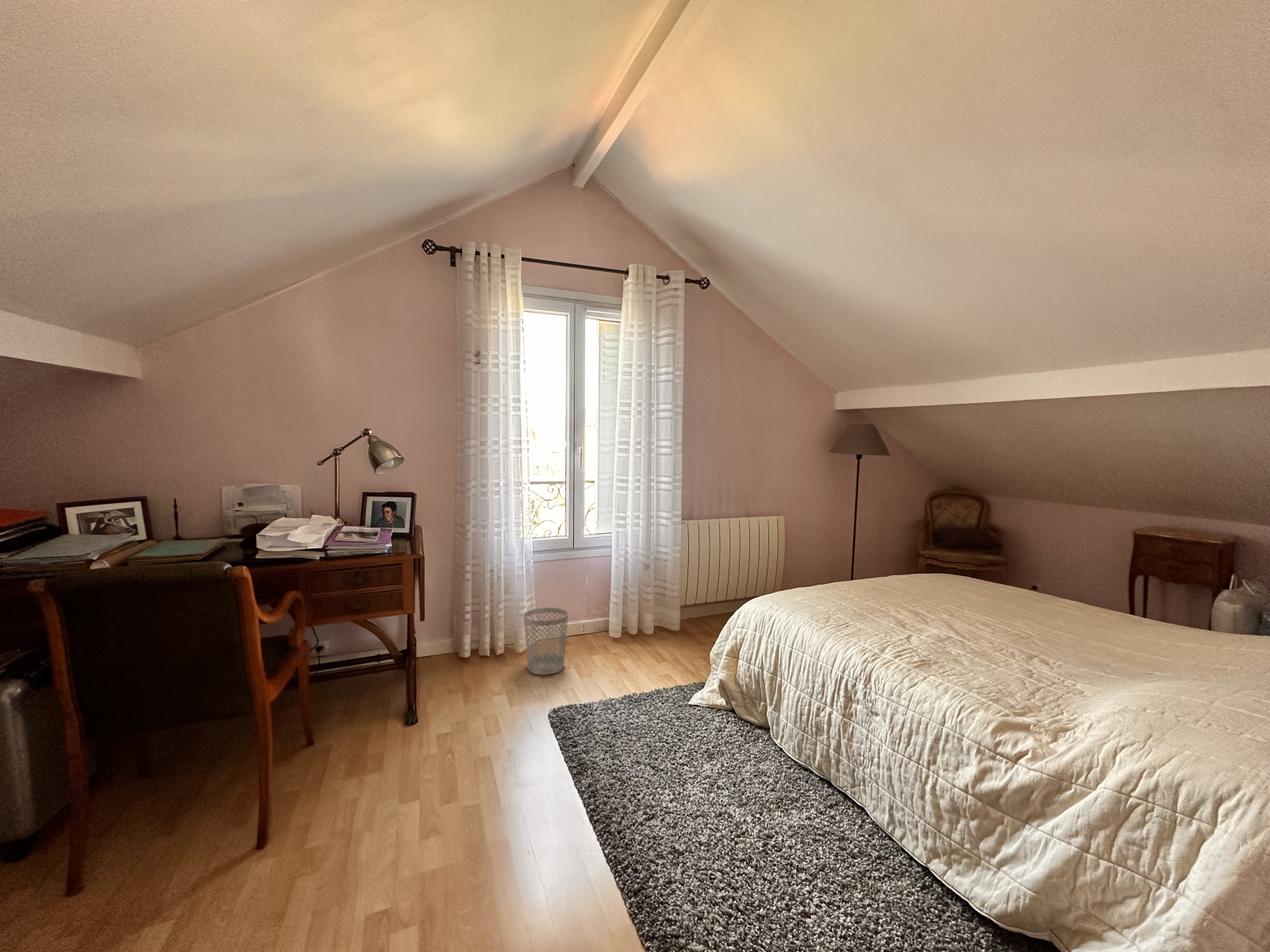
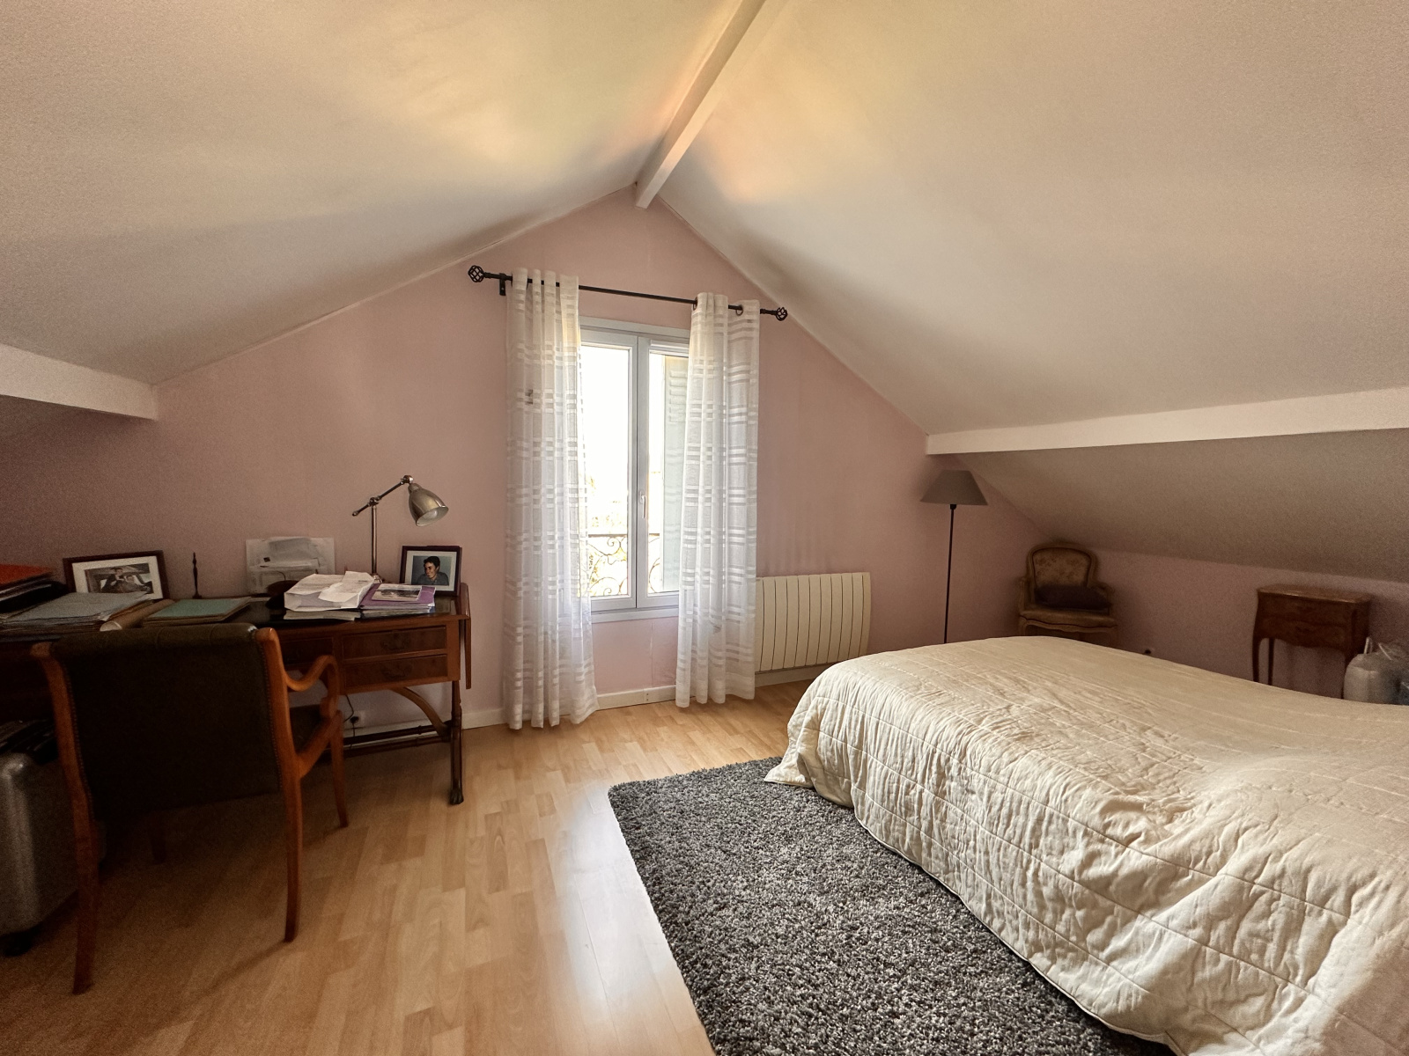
- wastebasket [523,607,569,676]
